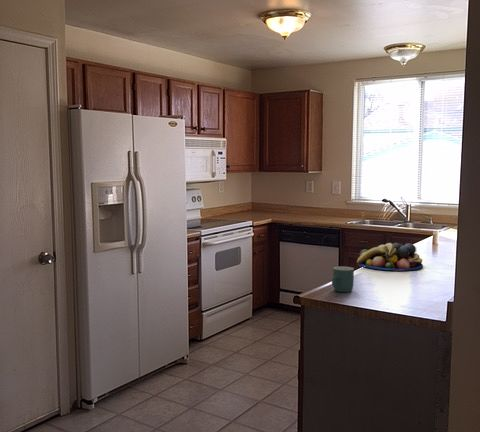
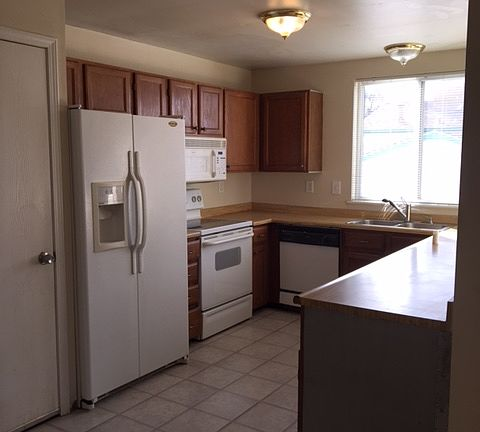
- fruit bowl [356,242,424,271]
- mug [331,266,355,293]
